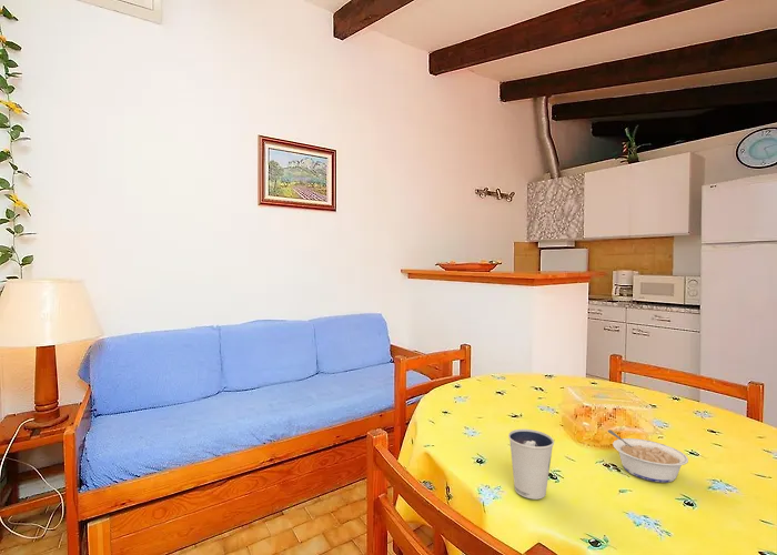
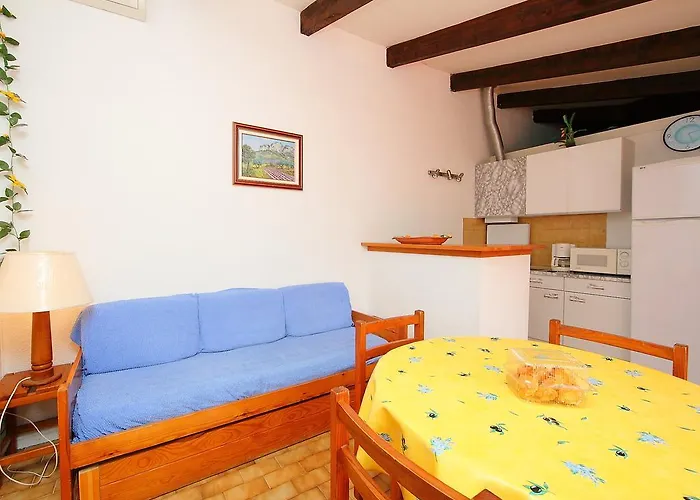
- legume [606,428,689,484]
- dixie cup [507,428,555,501]
